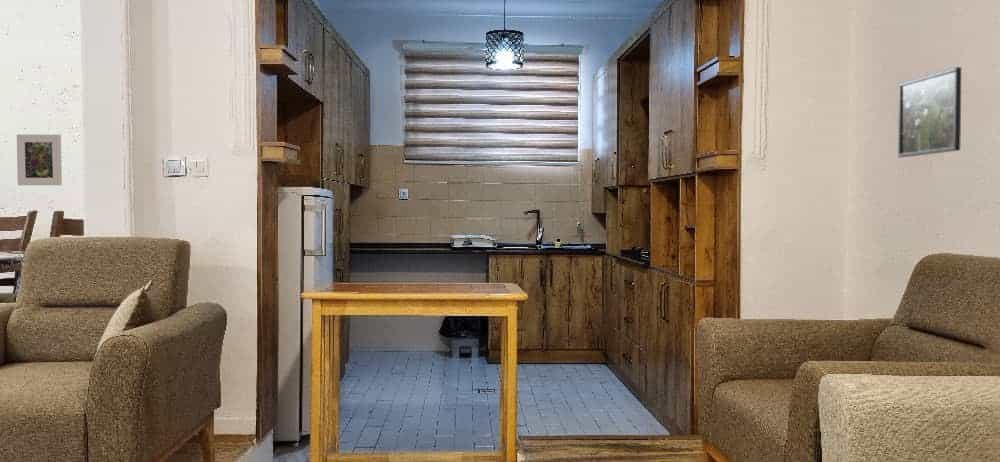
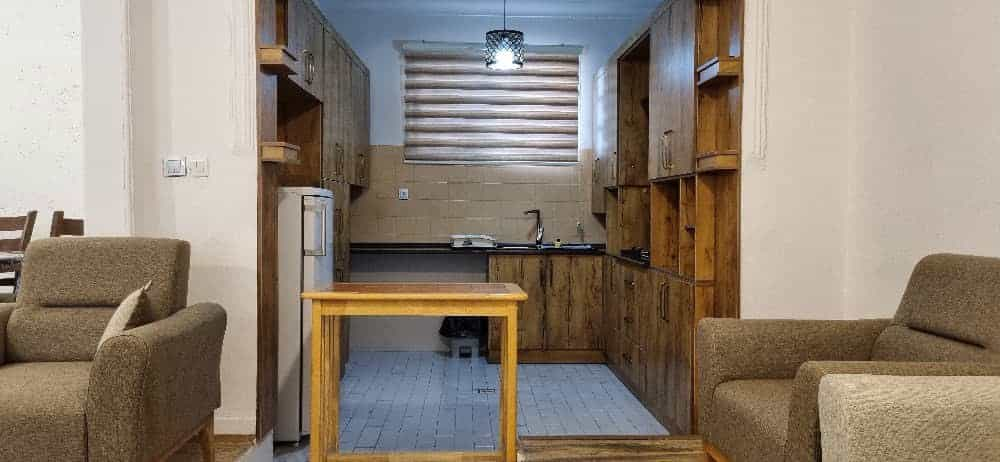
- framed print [897,66,962,158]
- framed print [16,133,63,186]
